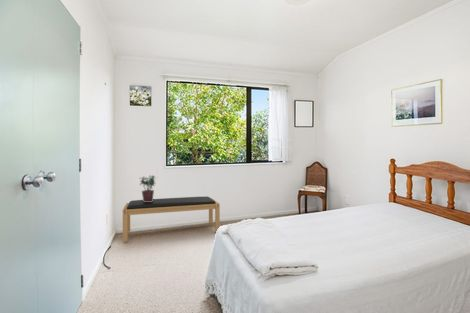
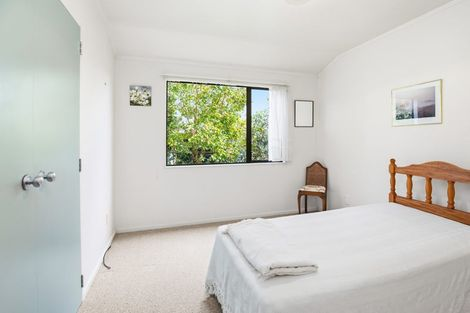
- potted plant [138,174,157,202]
- bench [122,196,221,243]
